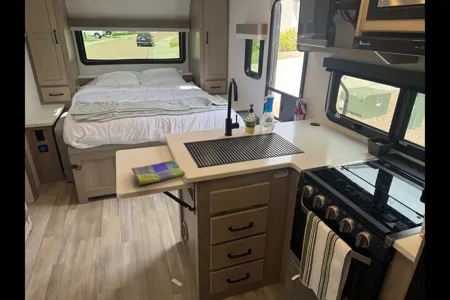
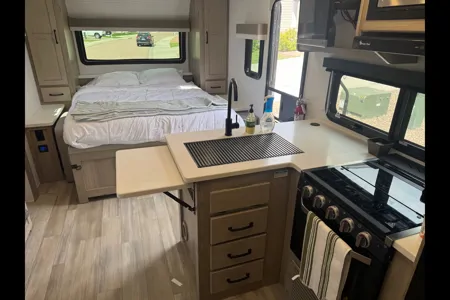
- dish towel [130,159,186,186]
